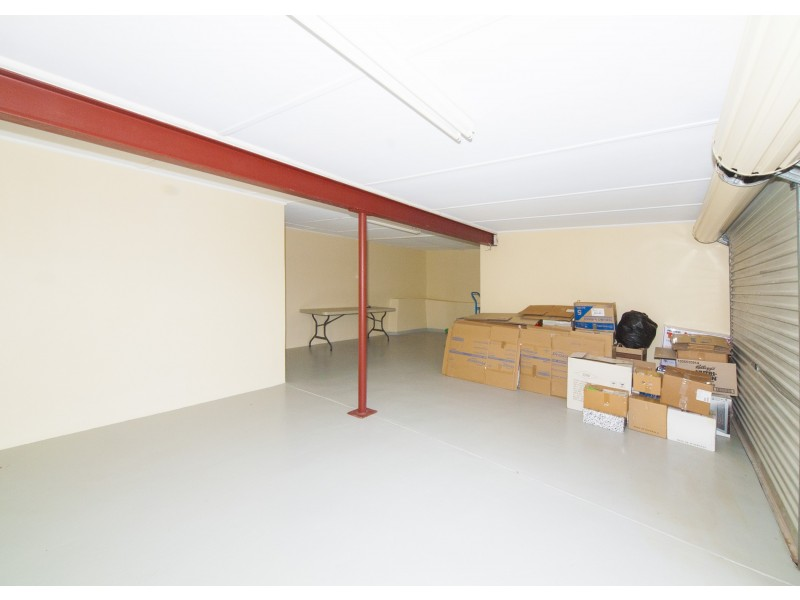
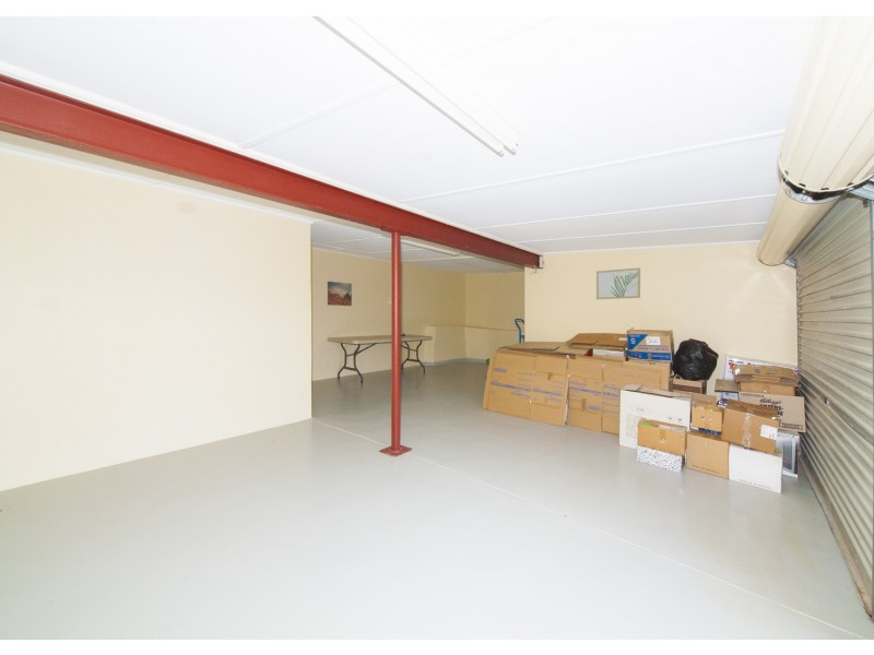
+ wall art [327,281,353,307]
+ wall art [595,266,641,300]
